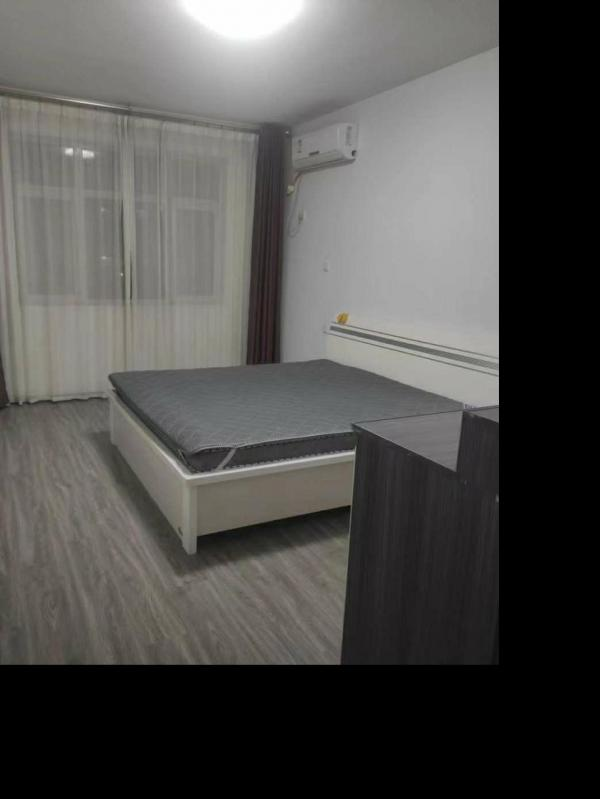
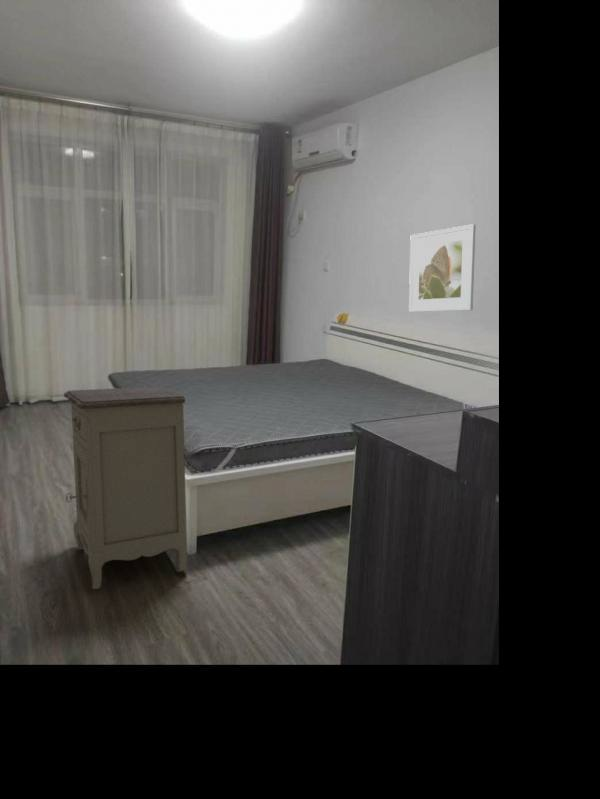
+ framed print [408,223,477,313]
+ nightstand [63,385,188,590]
